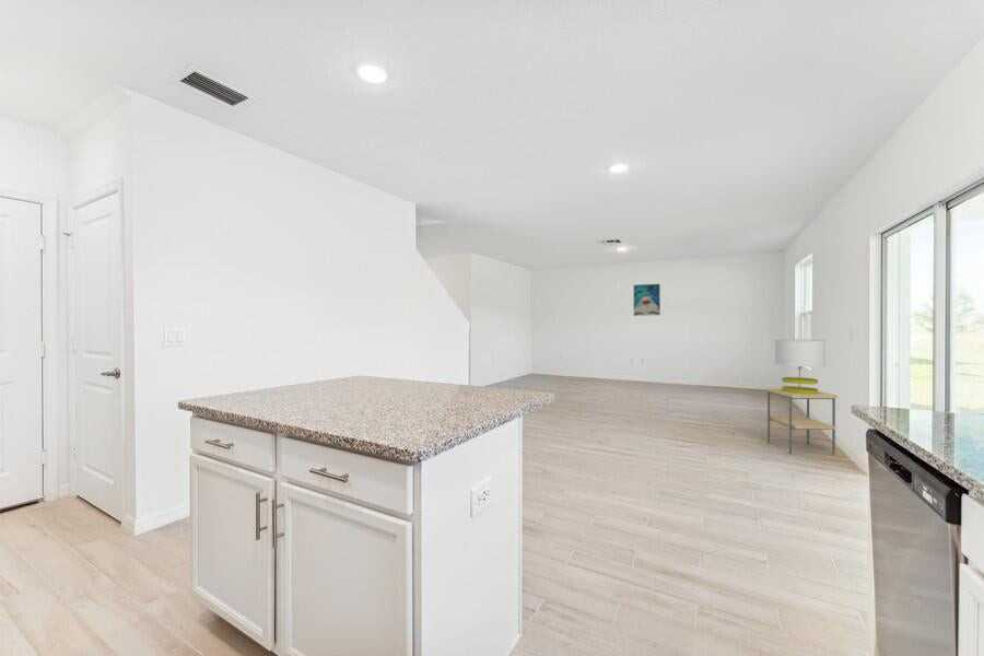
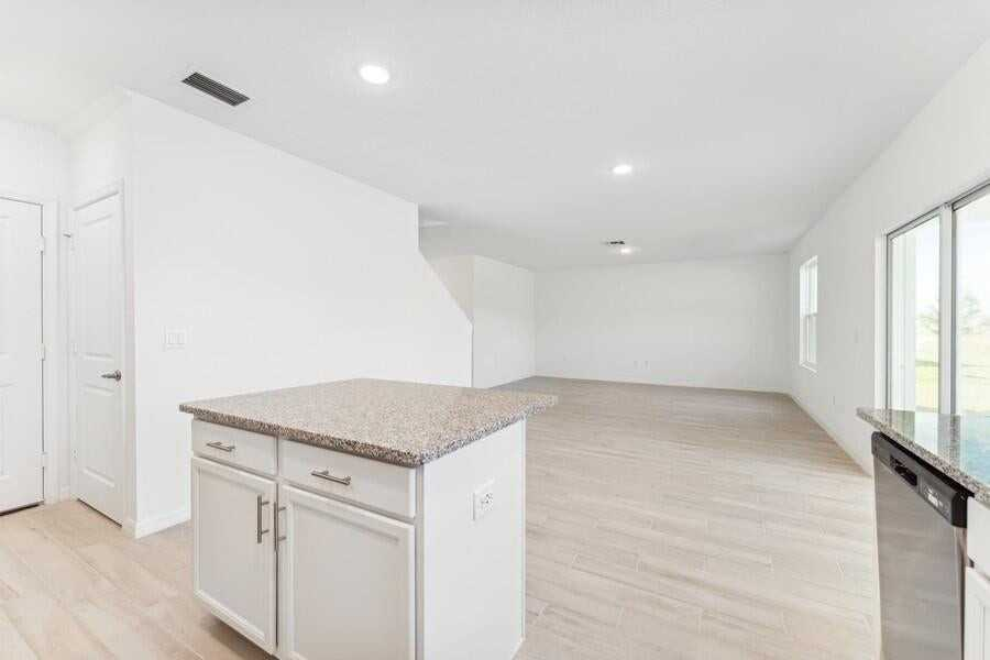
- table lamp [774,338,827,394]
- wall art [633,283,661,317]
- side table [766,387,839,456]
